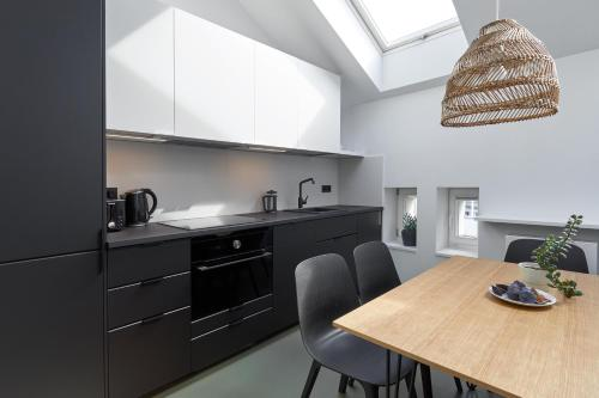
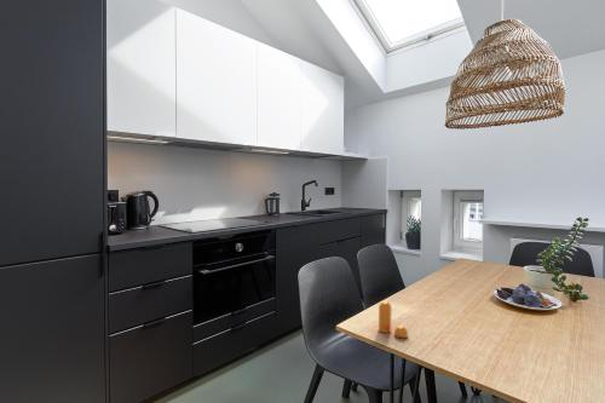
+ pepper shaker [378,300,409,339]
